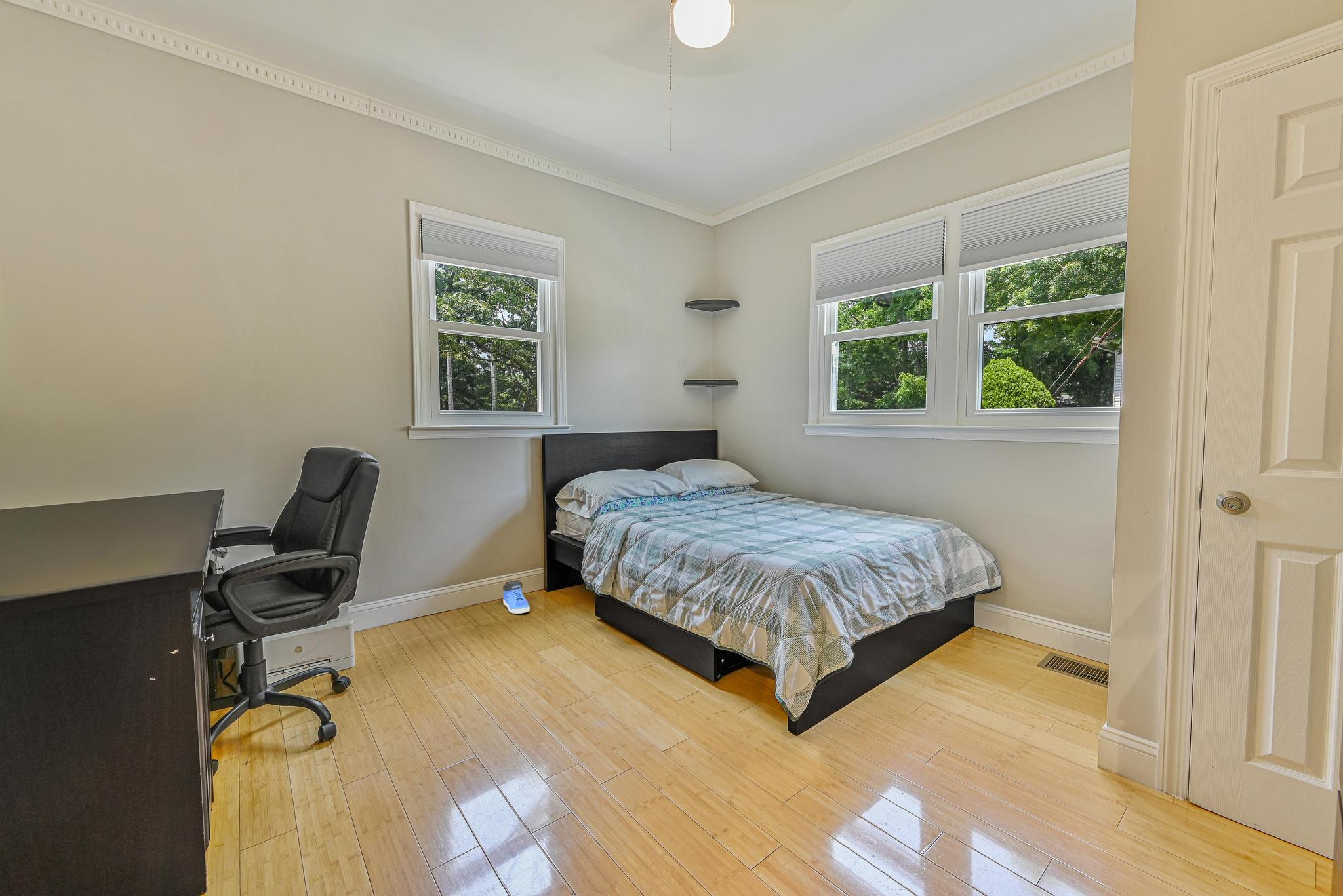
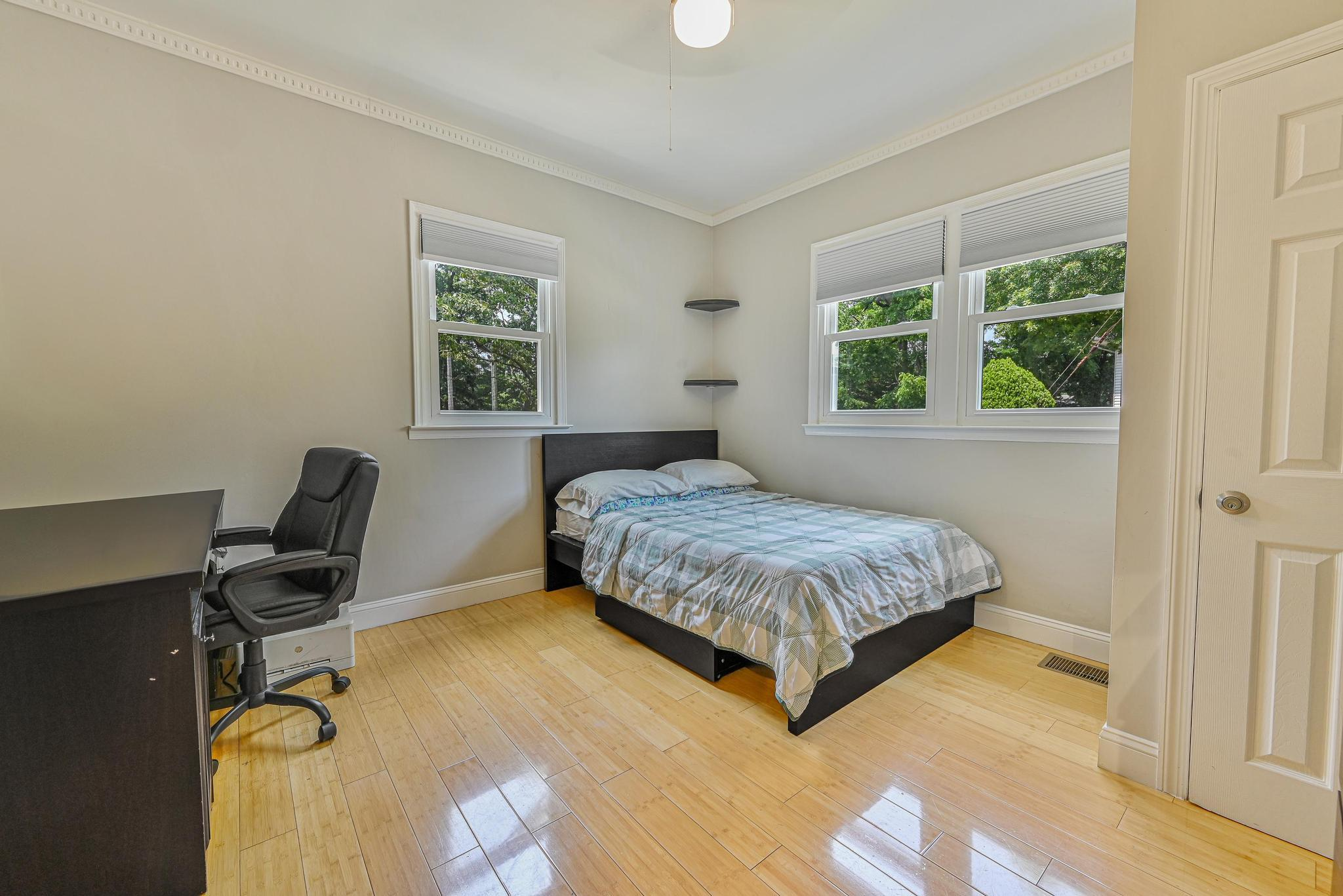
- sneaker [502,579,531,614]
